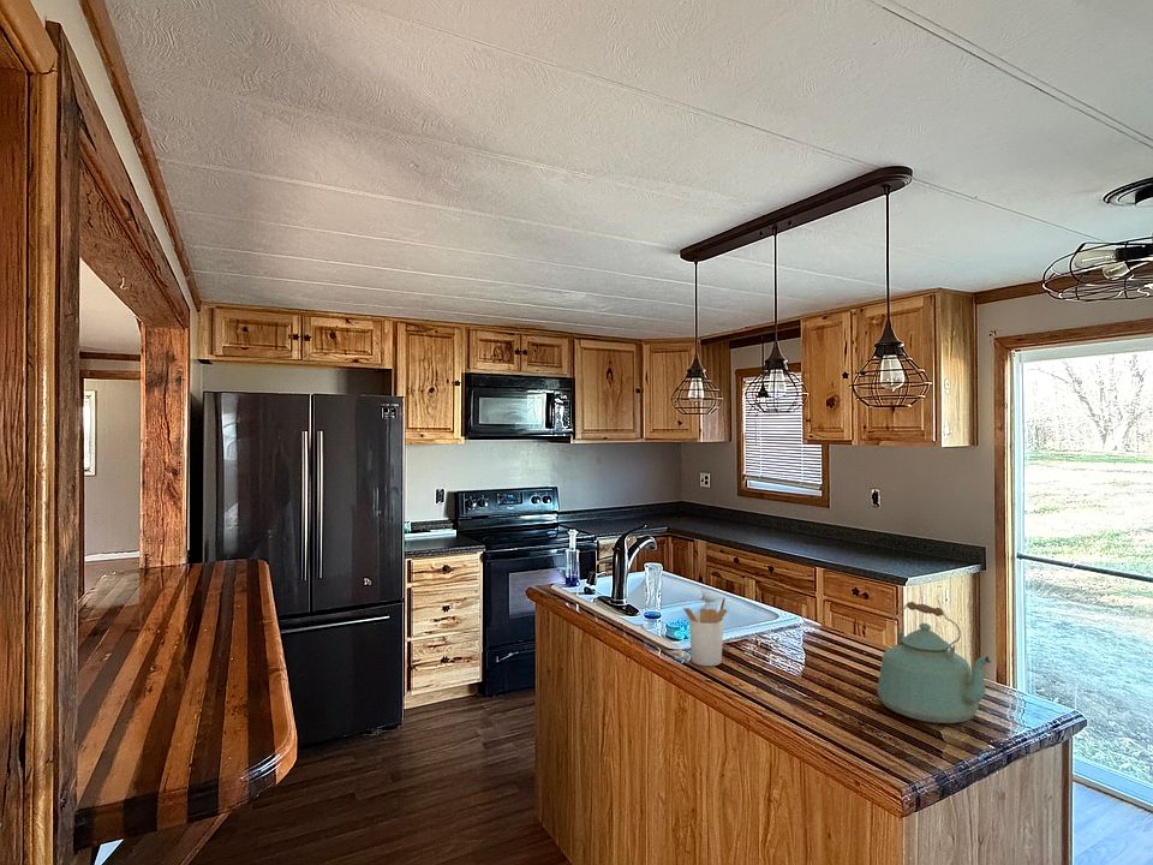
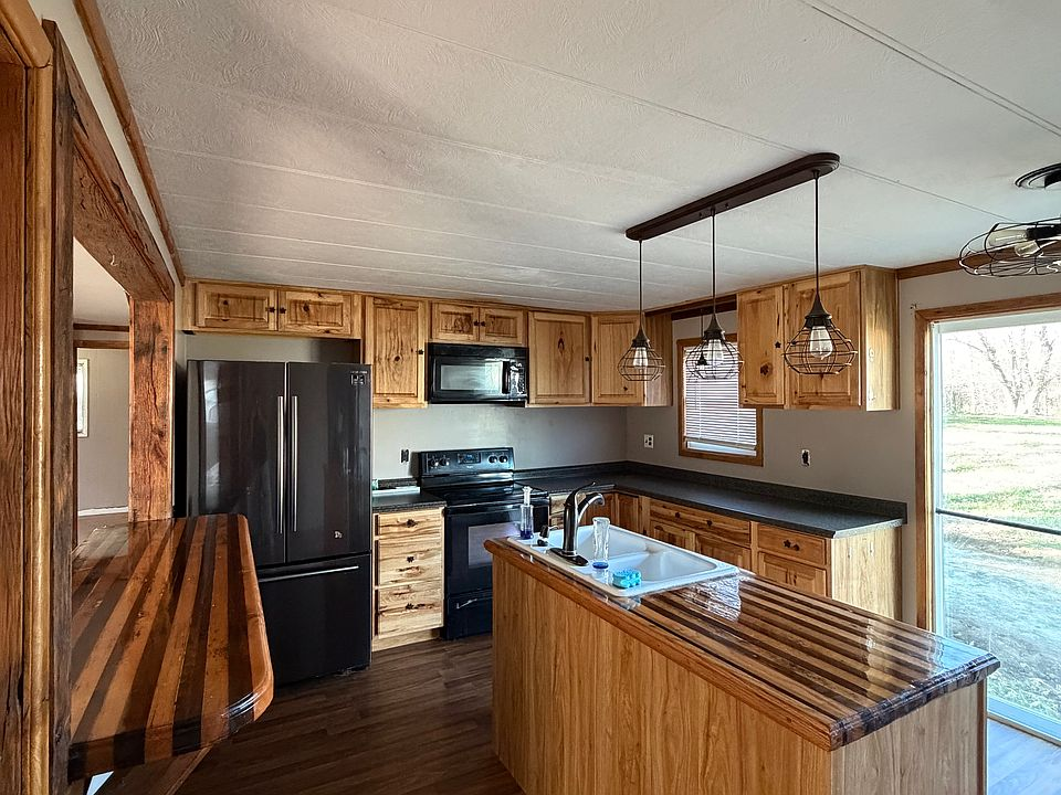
- utensil holder [682,597,728,667]
- kettle [877,601,992,724]
